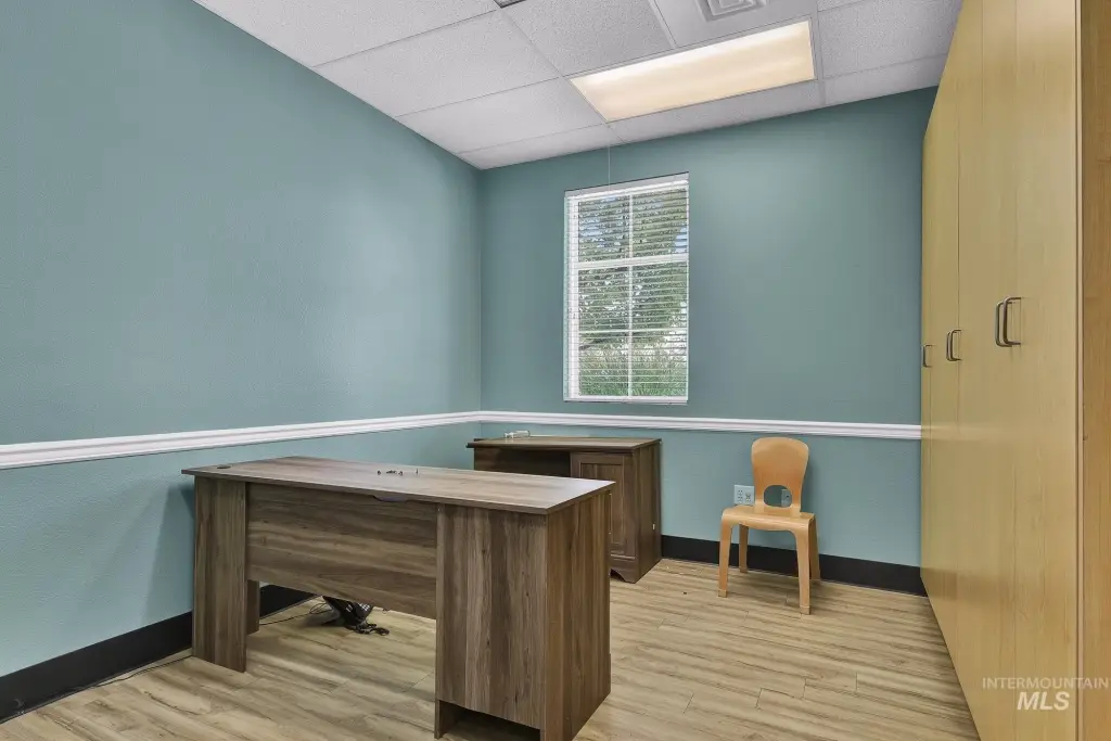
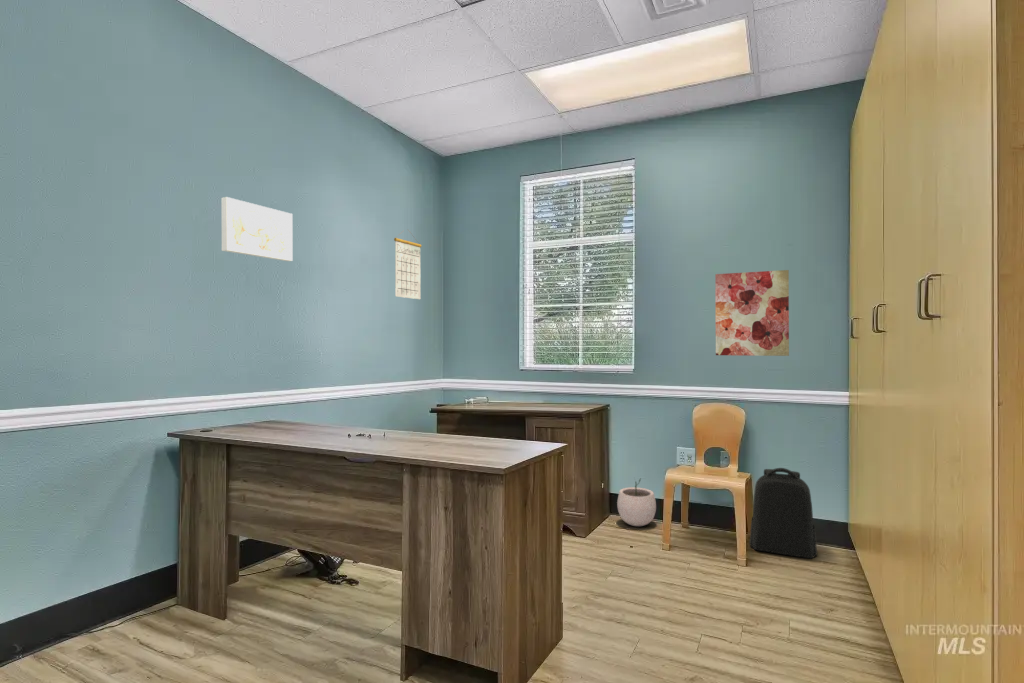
+ wall art [221,196,294,262]
+ calendar [393,230,422,300]
+ backpack [749,467,818,560]
+ wall art [714,269,790,357]
+ plant pot [616,477,657,527]
